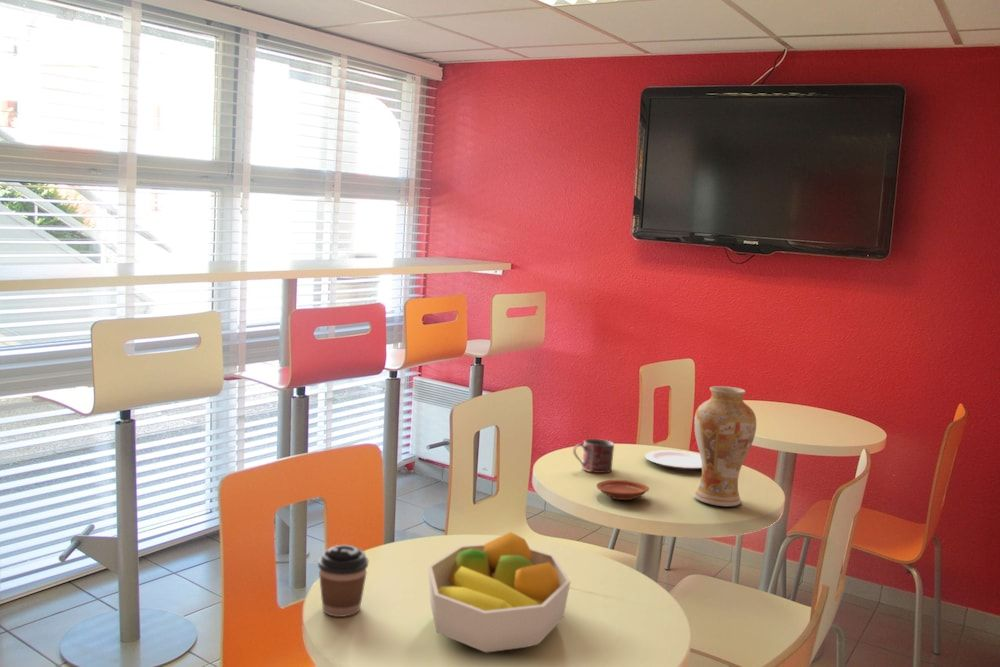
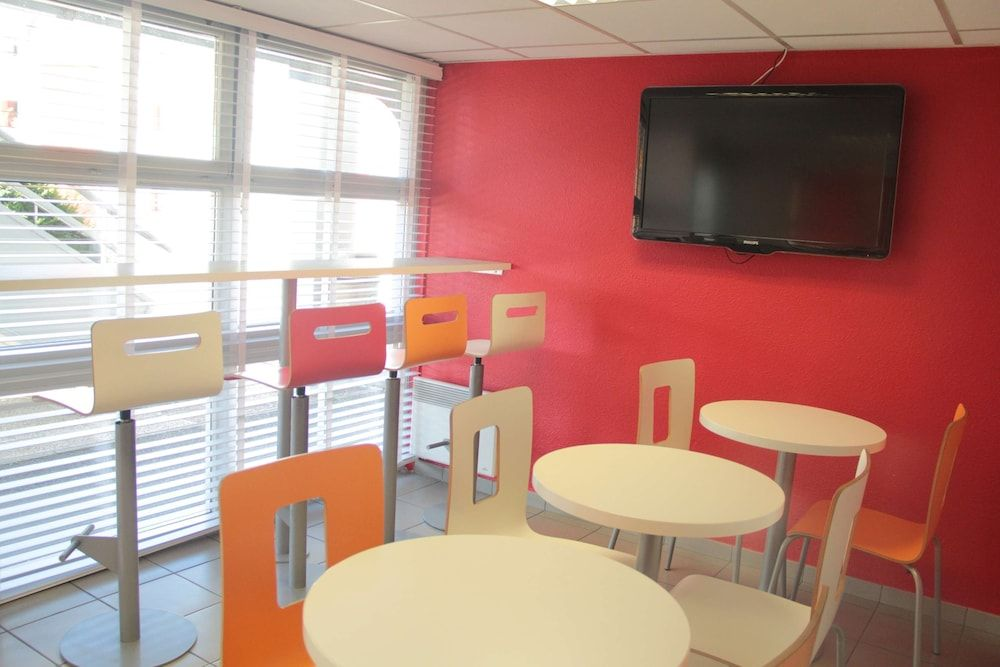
- coffee cup [317,544,370,618]
- vase [693,385,757,507]
- fruit bowl [427,531,571,654]
- plate [644,449,702,471]
- mug [572,438,615,474]
- plate [595,479,650,501]
